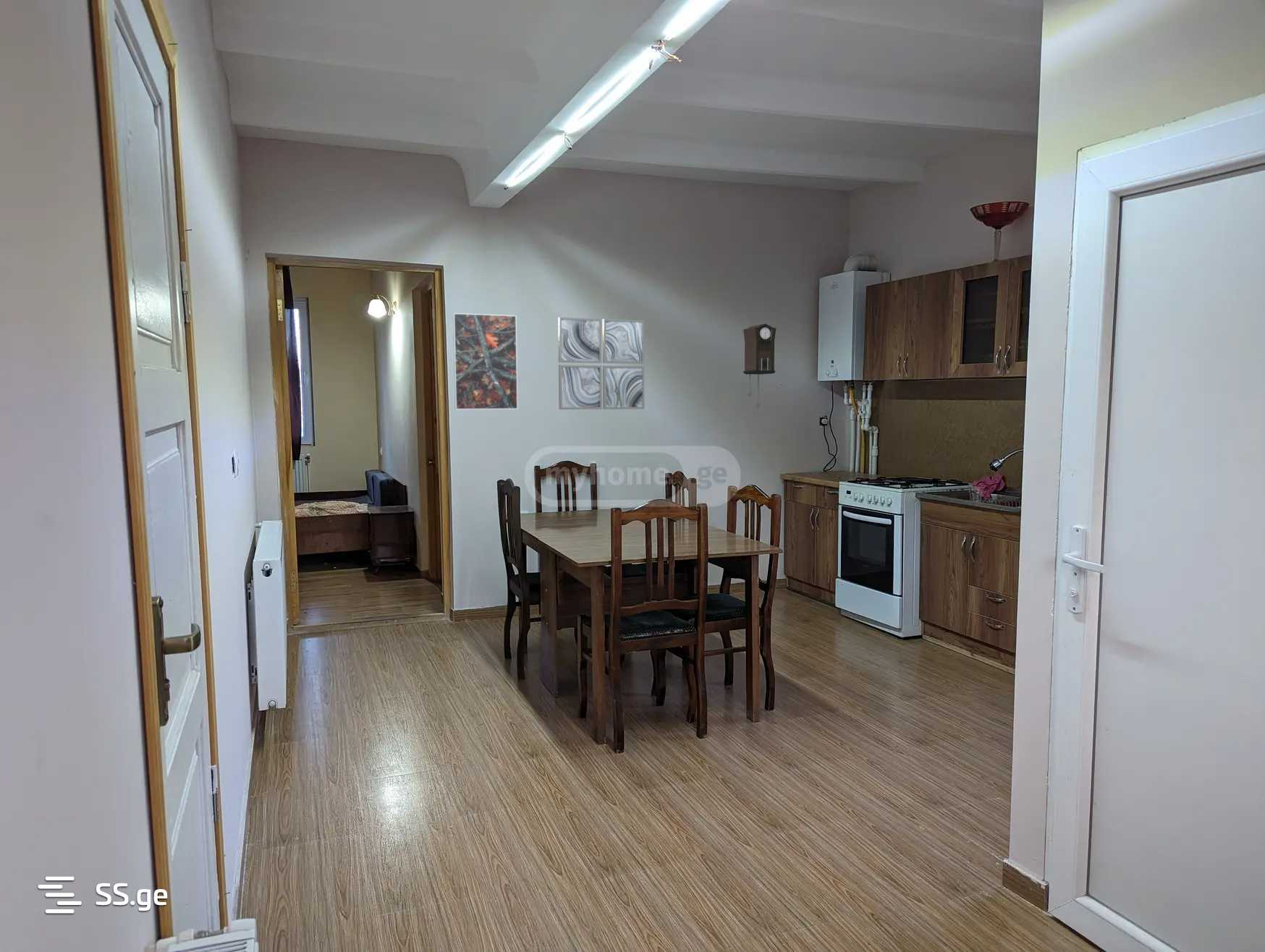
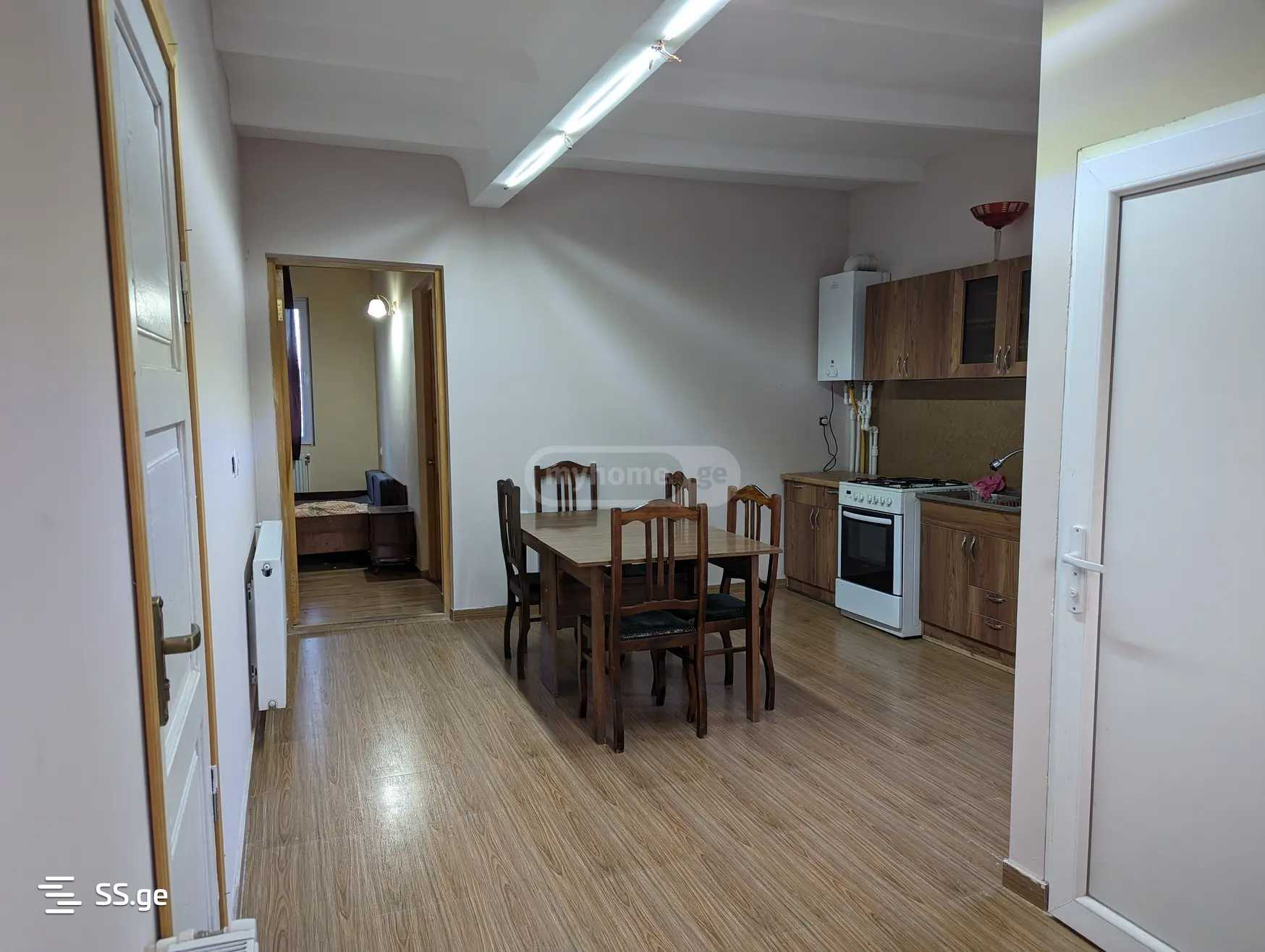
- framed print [452,313,519,410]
- wall art [557,317,645,410]
- pendulum clock [743,323,777,408]
